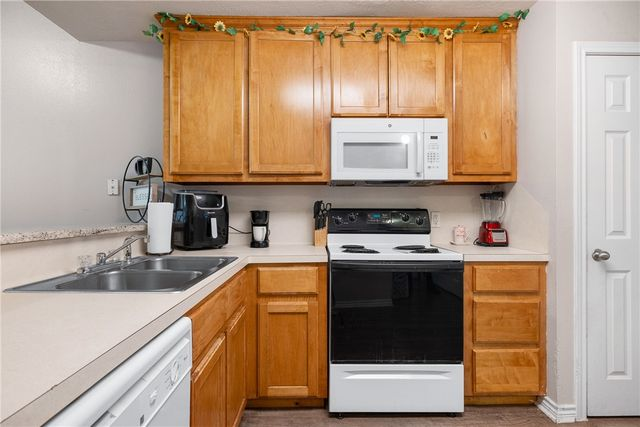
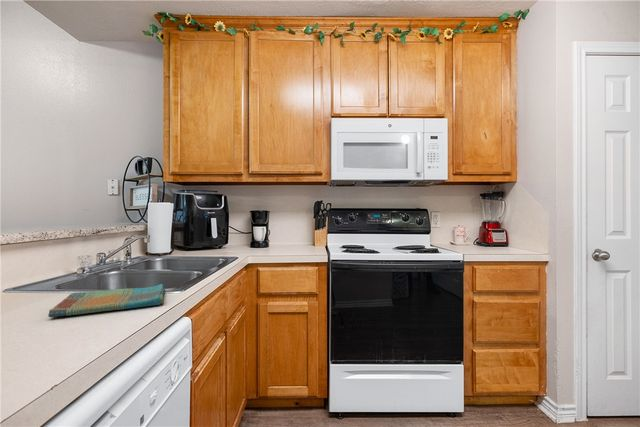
+ dish towel [47,283,166,318]
